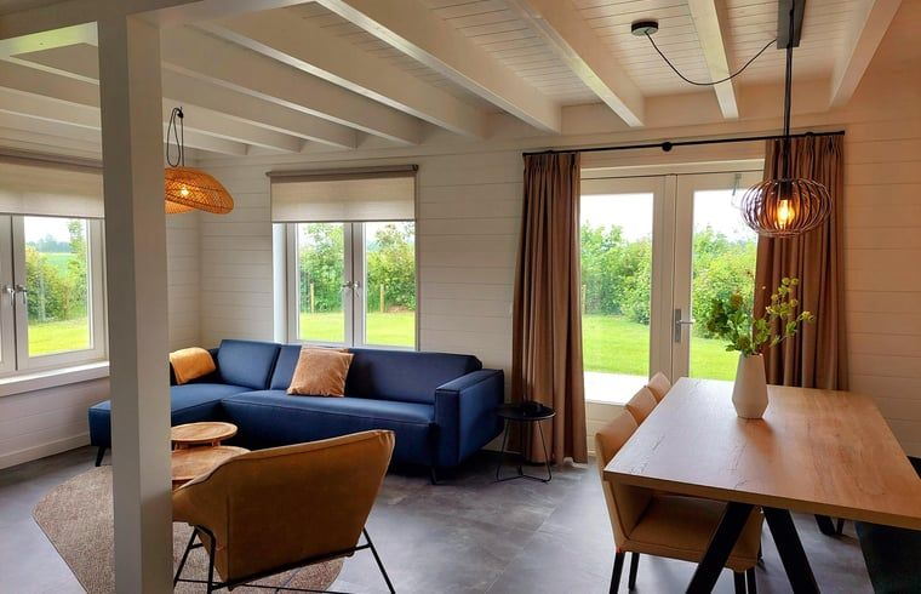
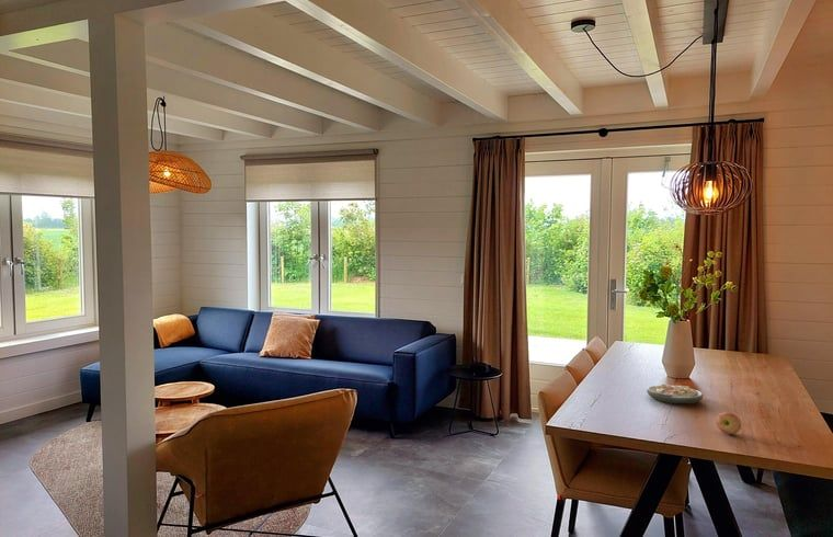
+ soup [646,384,705,404]
+ apple [715,411,742,435]
